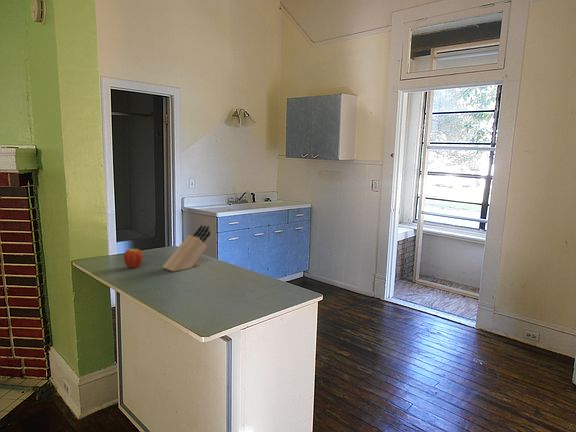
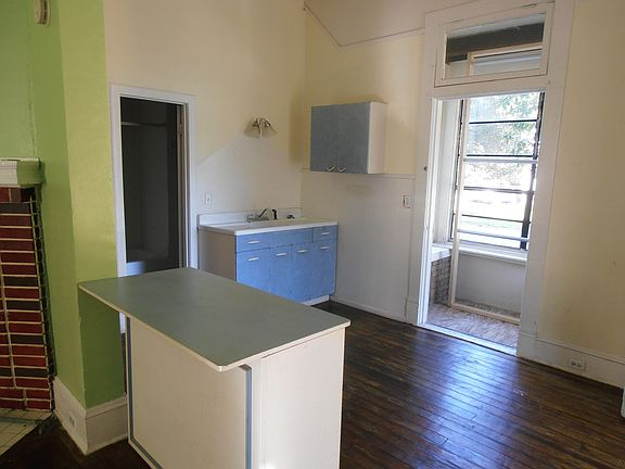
- knife block [162,224,211,272]
- fruit [123,247,144,269]
